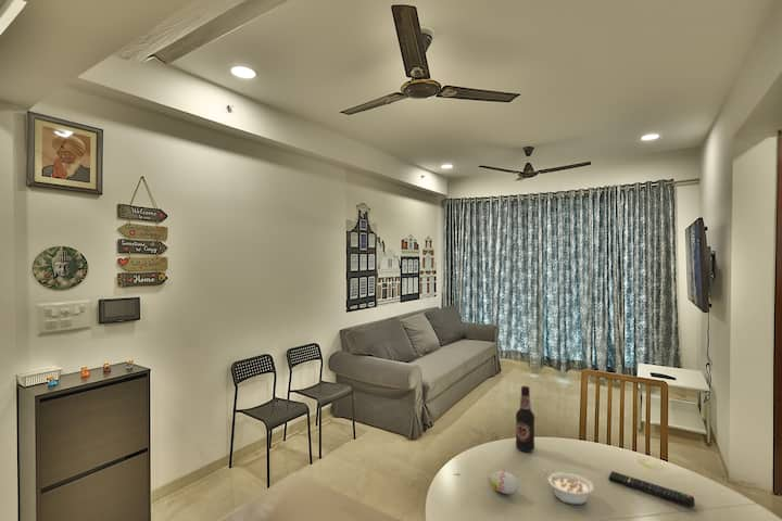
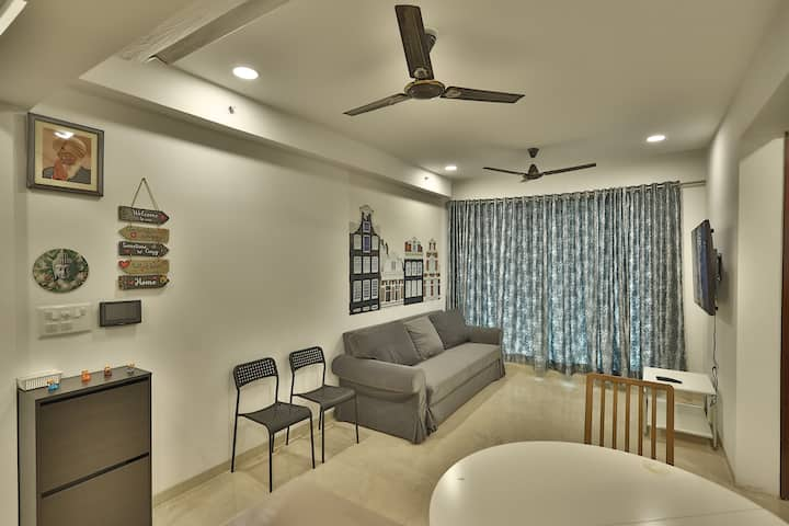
- remote control [607,470,695,508]
- bottle [515,385,535,453]
- decorative egg [488,470,520,495]
- legume [540,468,595,506]
